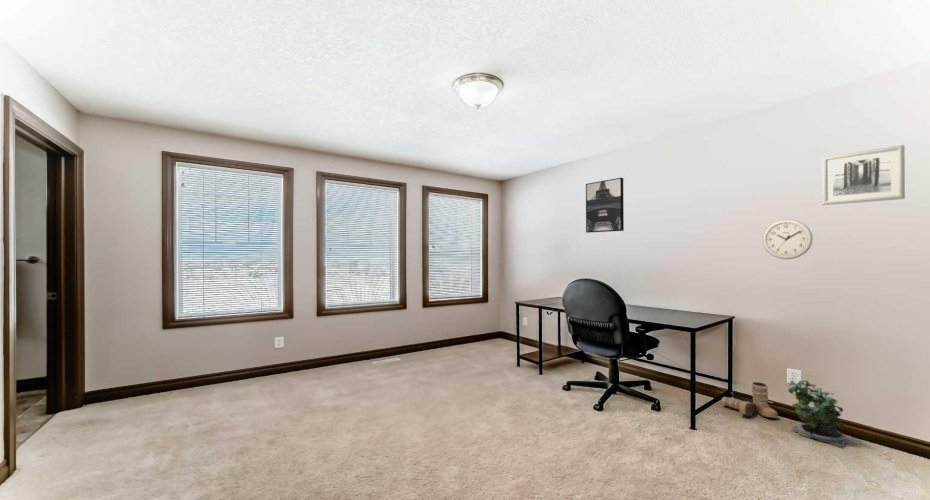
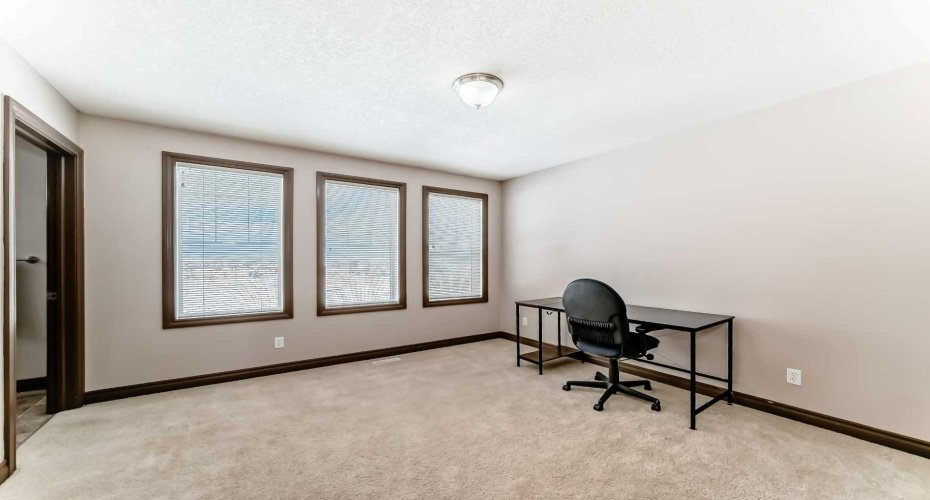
- potted plant [787,380,849,450]
- wall art [585,177,625,234]
- wall art [821,144,906,206]
- wall clock [761,218,814,260]
- boots [720,381,779,420]
